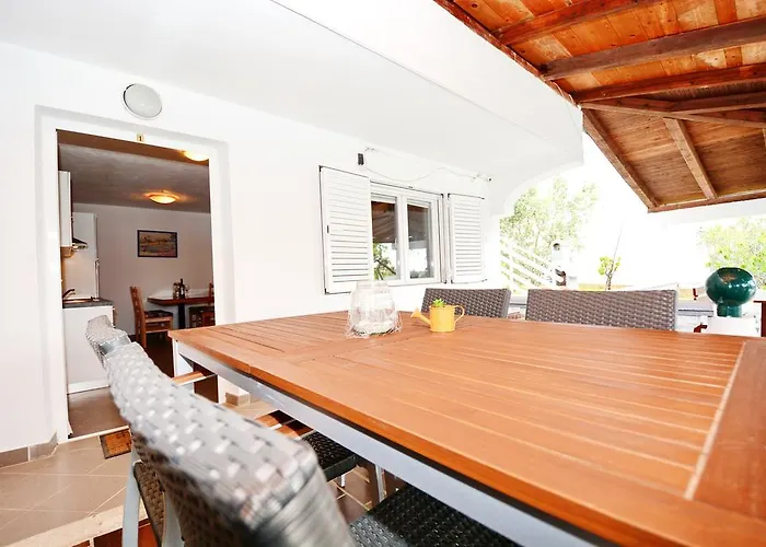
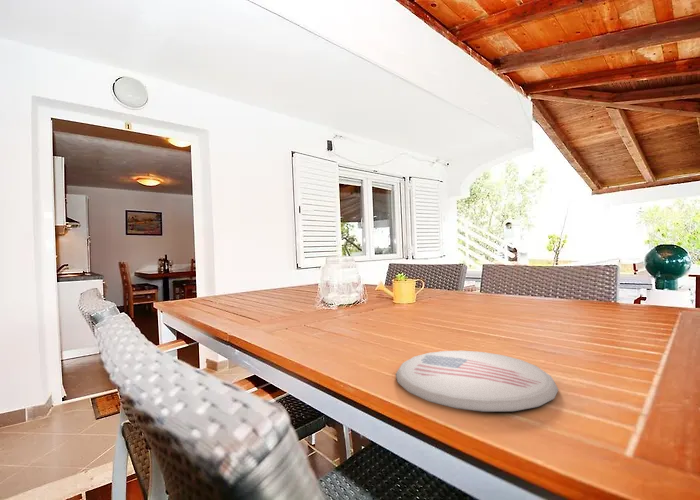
+ plate [395,350,560,413]
